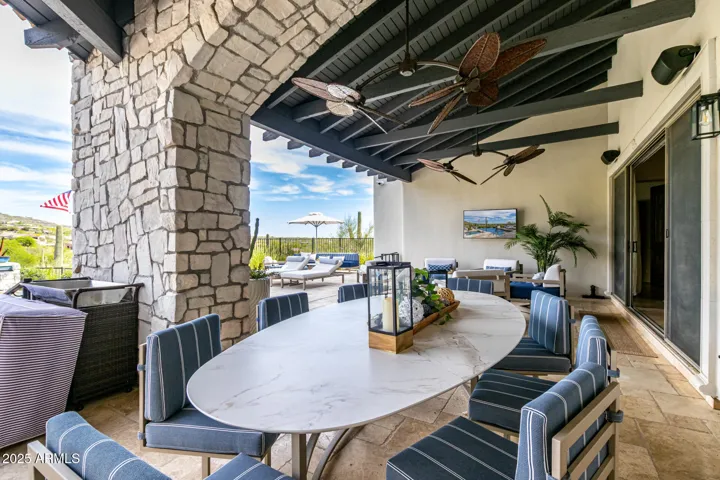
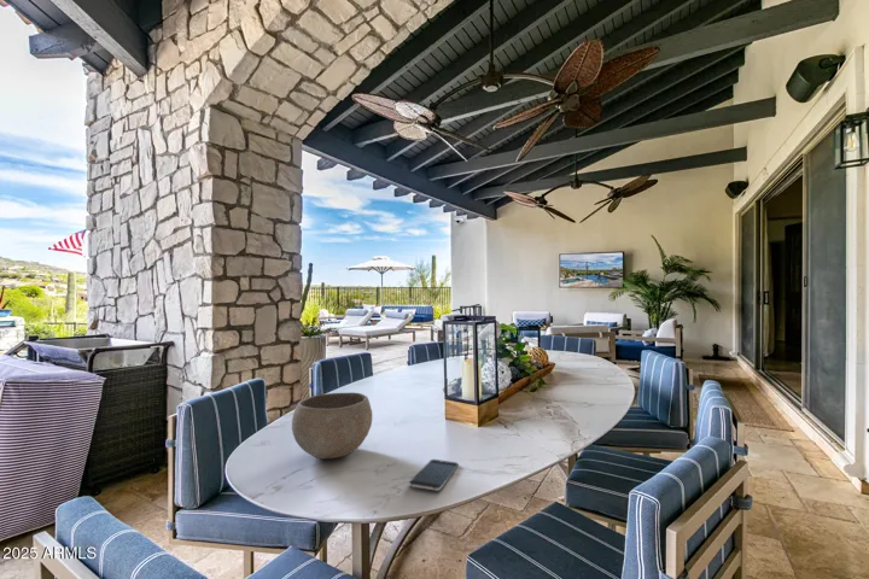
+ smartphone [408,458,460,492]
+ bowl [291,391,373,460]
